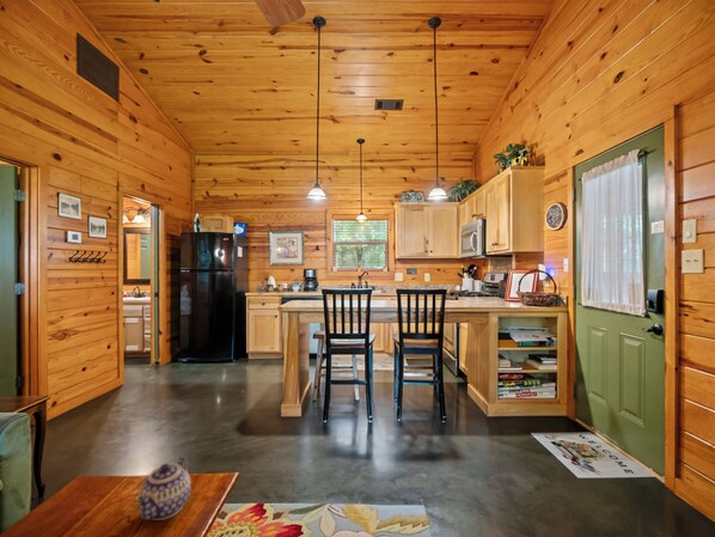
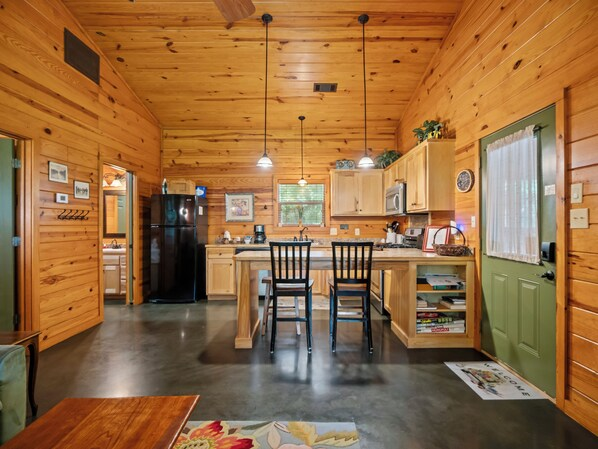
- teapot [134,456,192,521]
